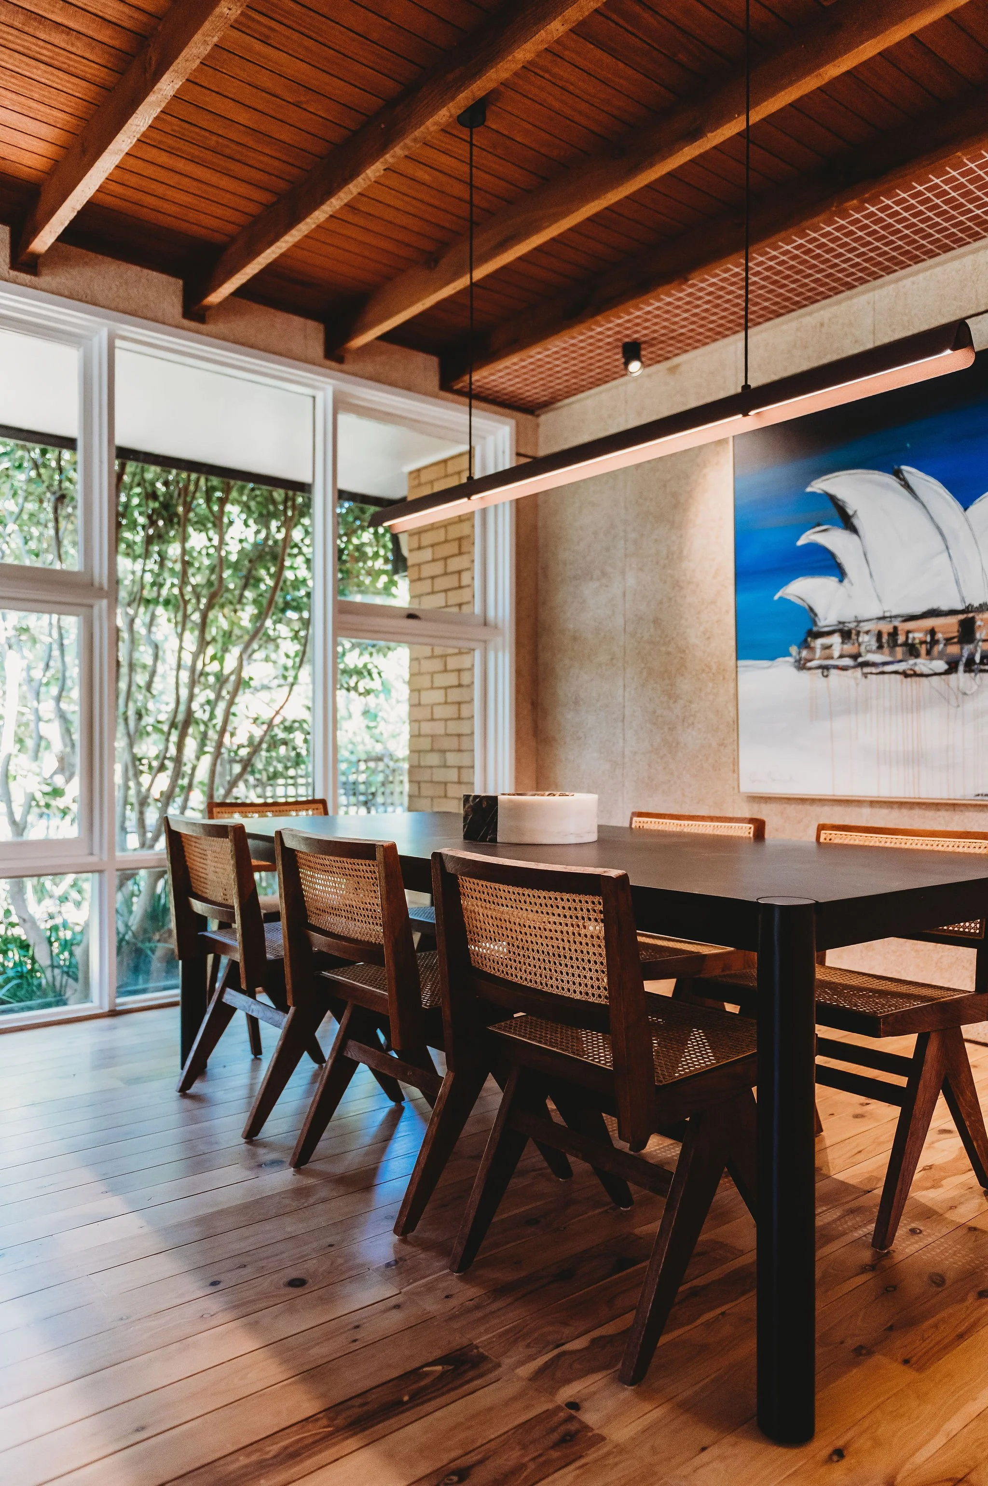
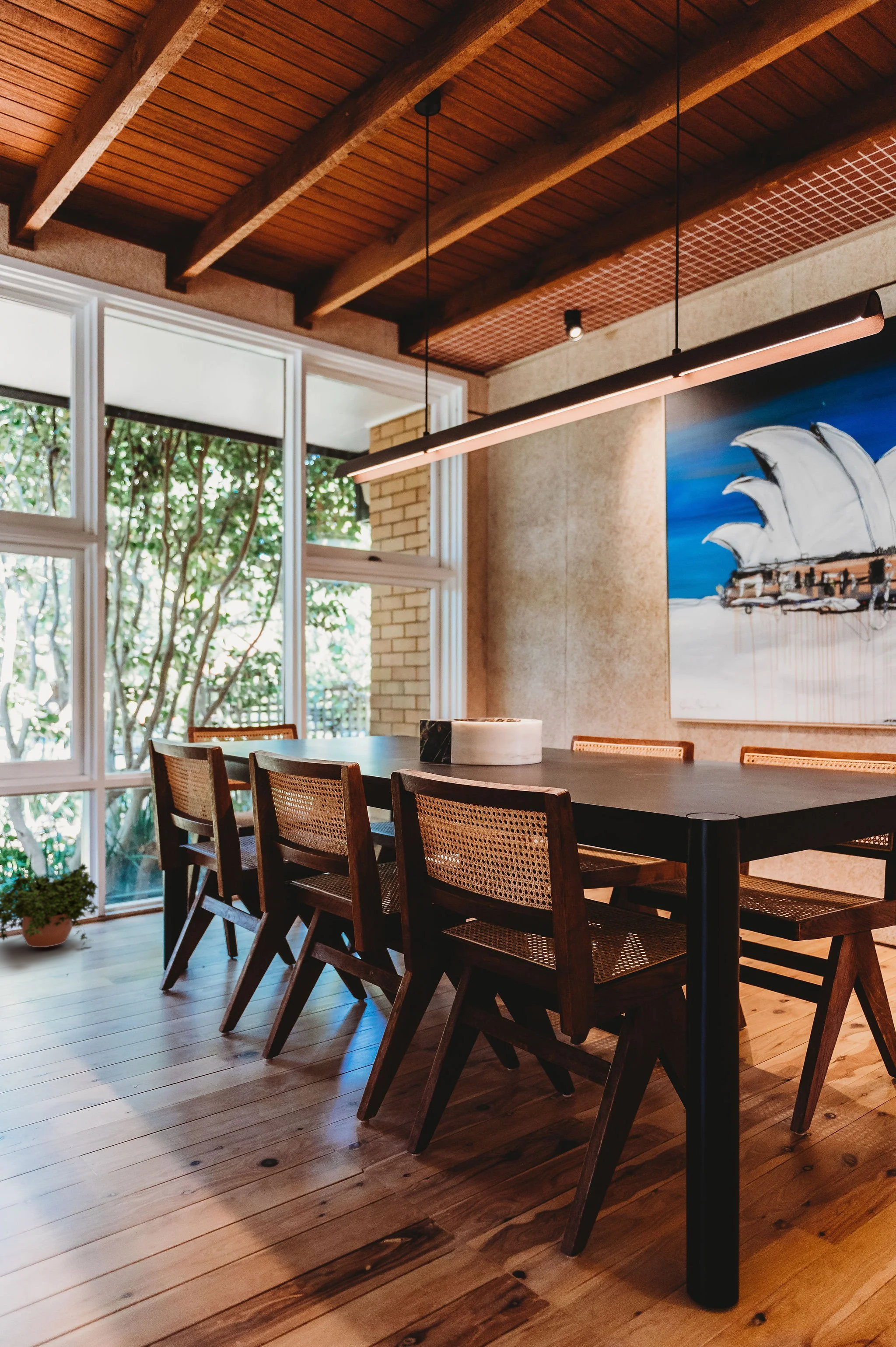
+ potted plant [0,862,101,948]
